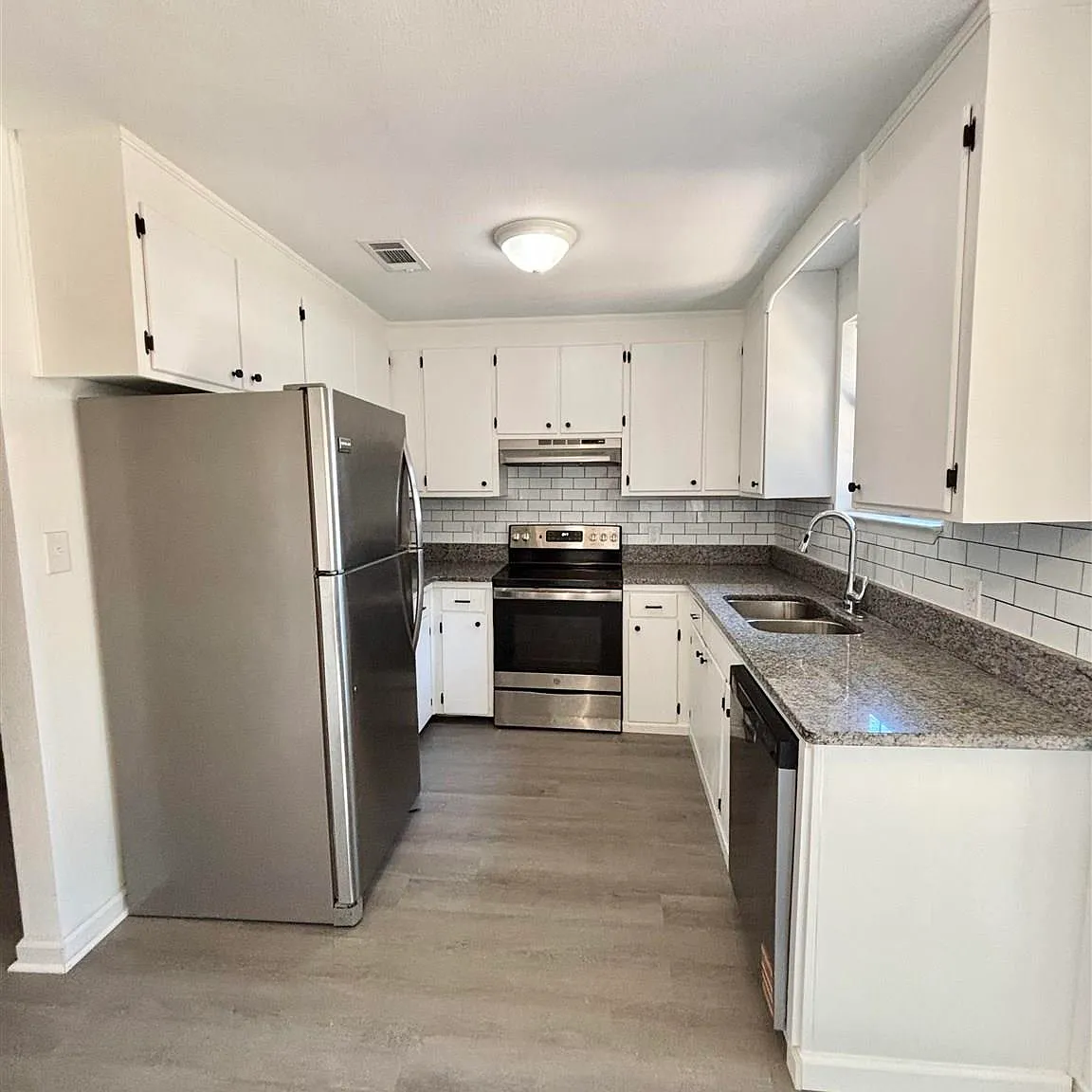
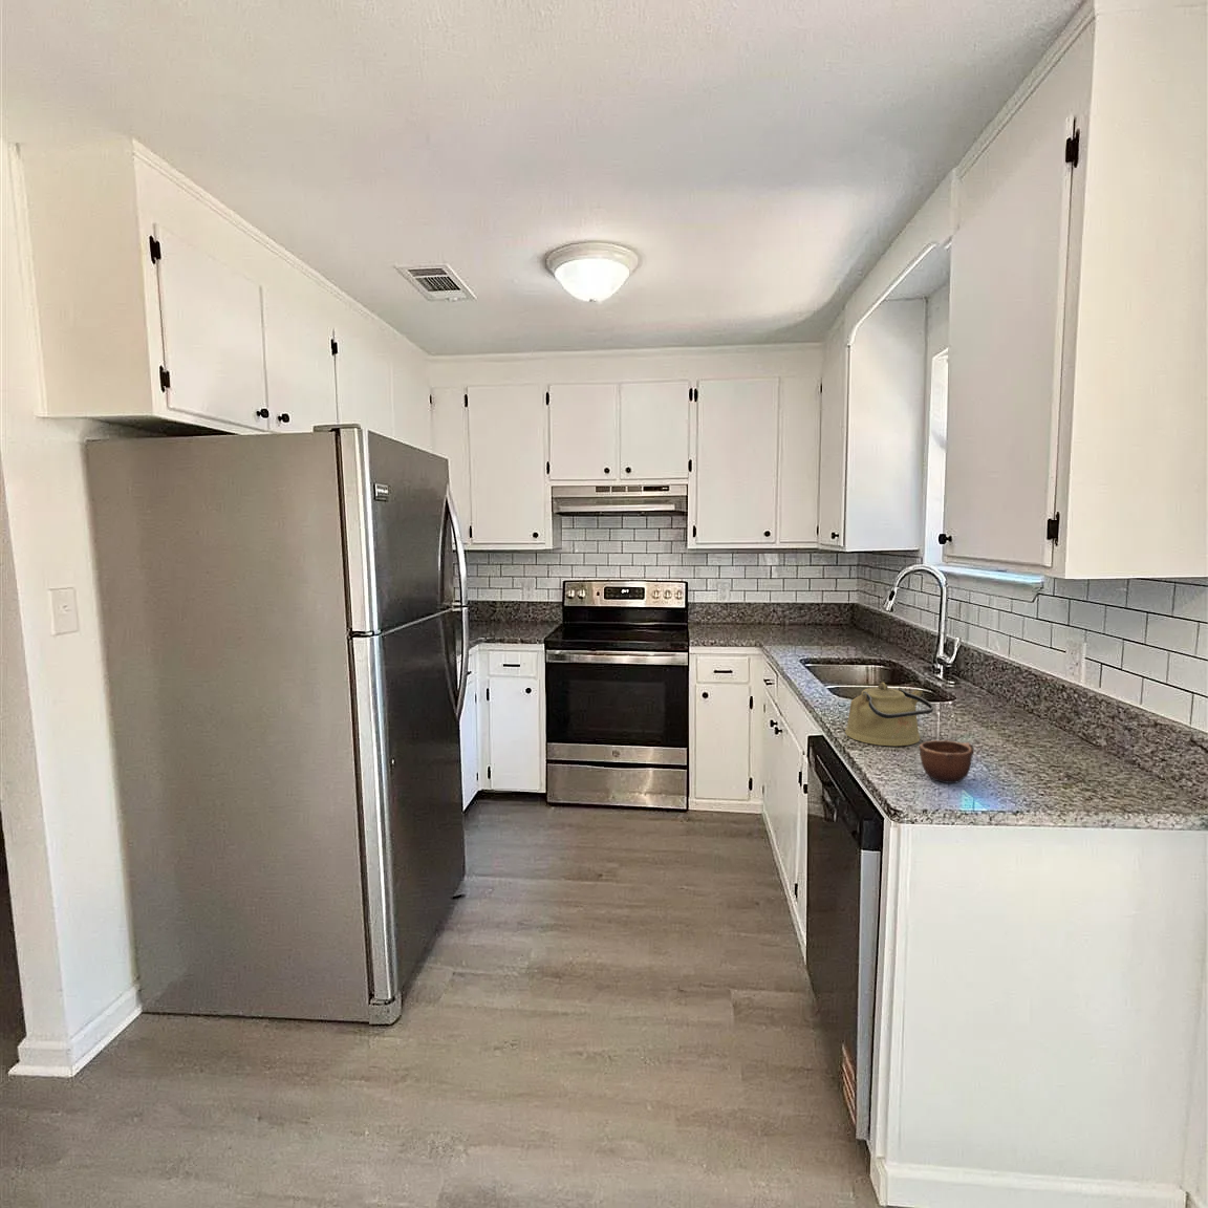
+ mug [918,739,975,784]
+ kettle [844,681,935,747]
